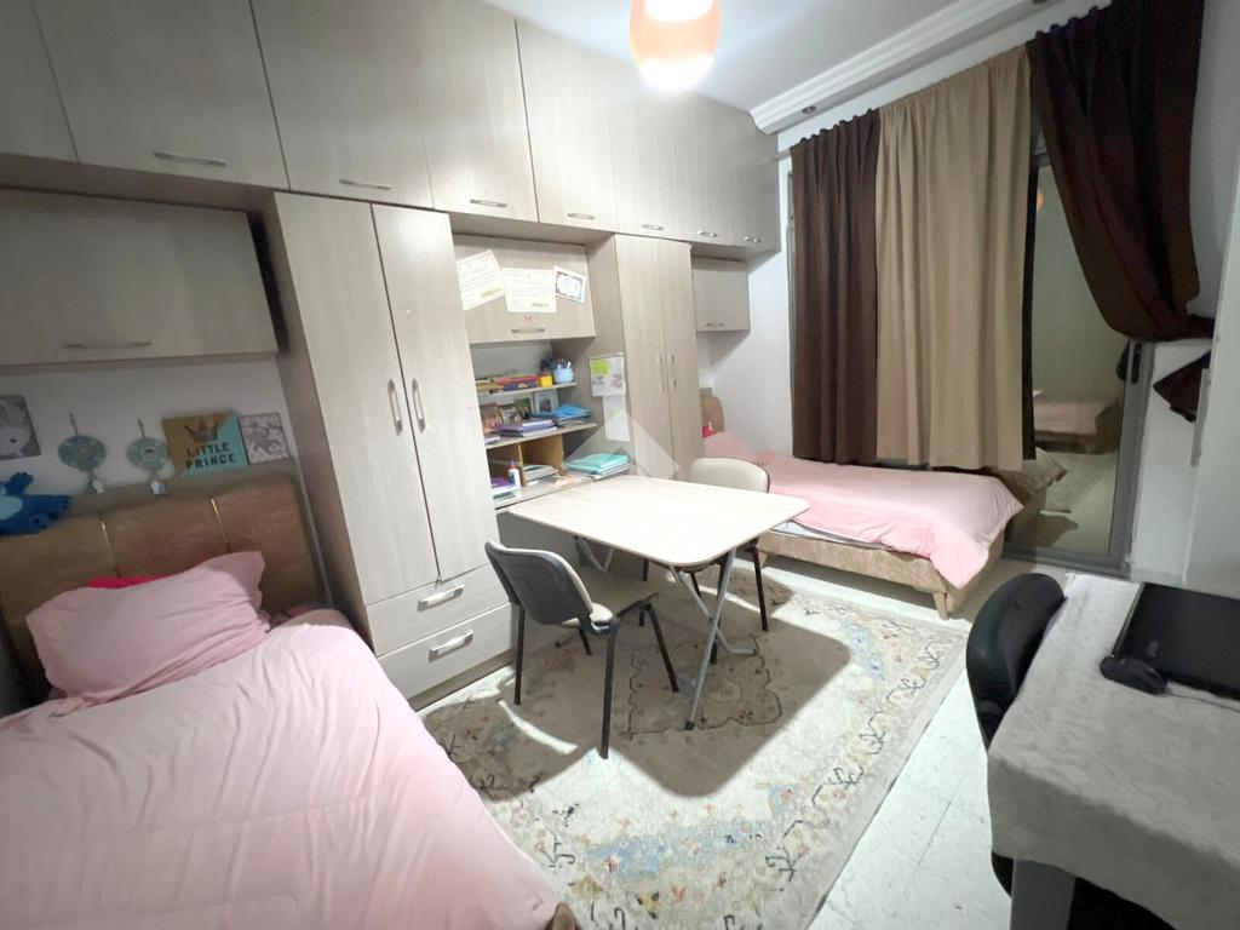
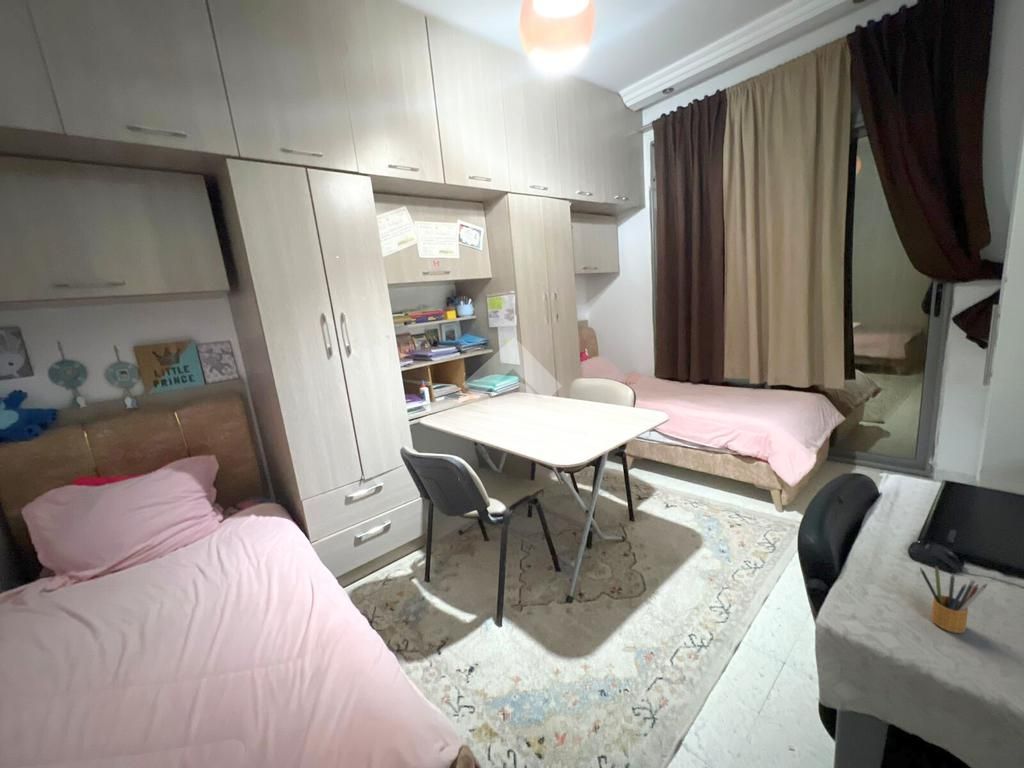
+ pencil box [919,564,988,634]
